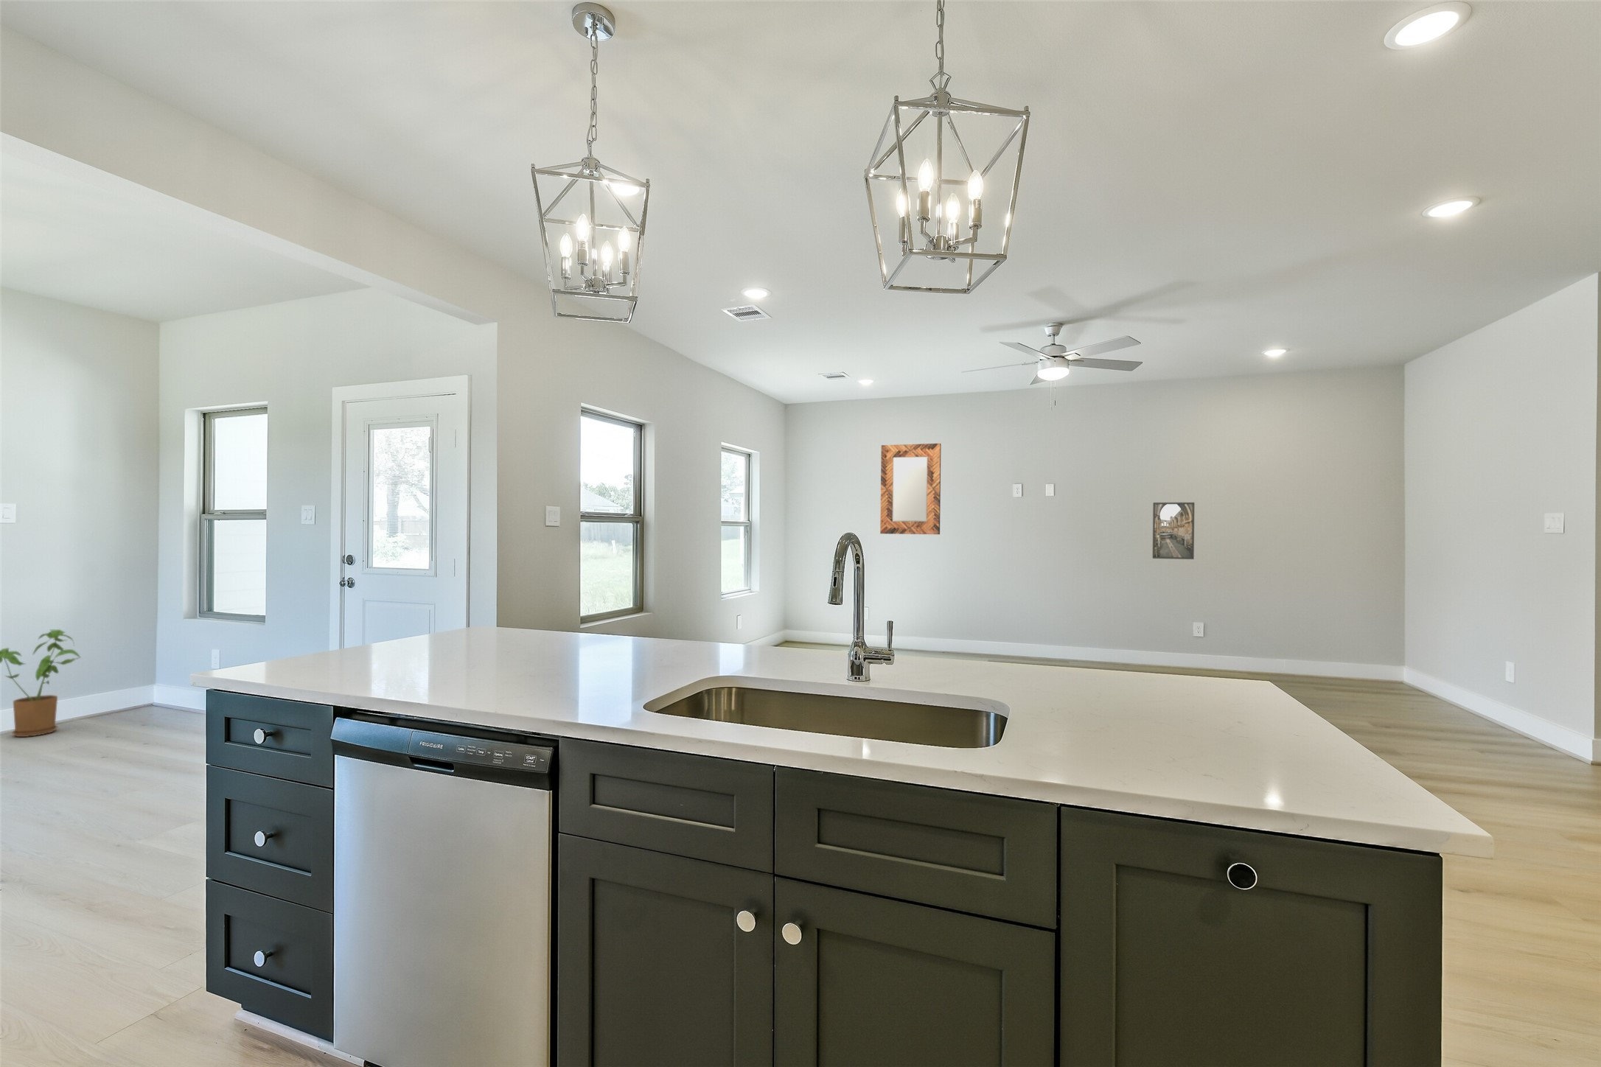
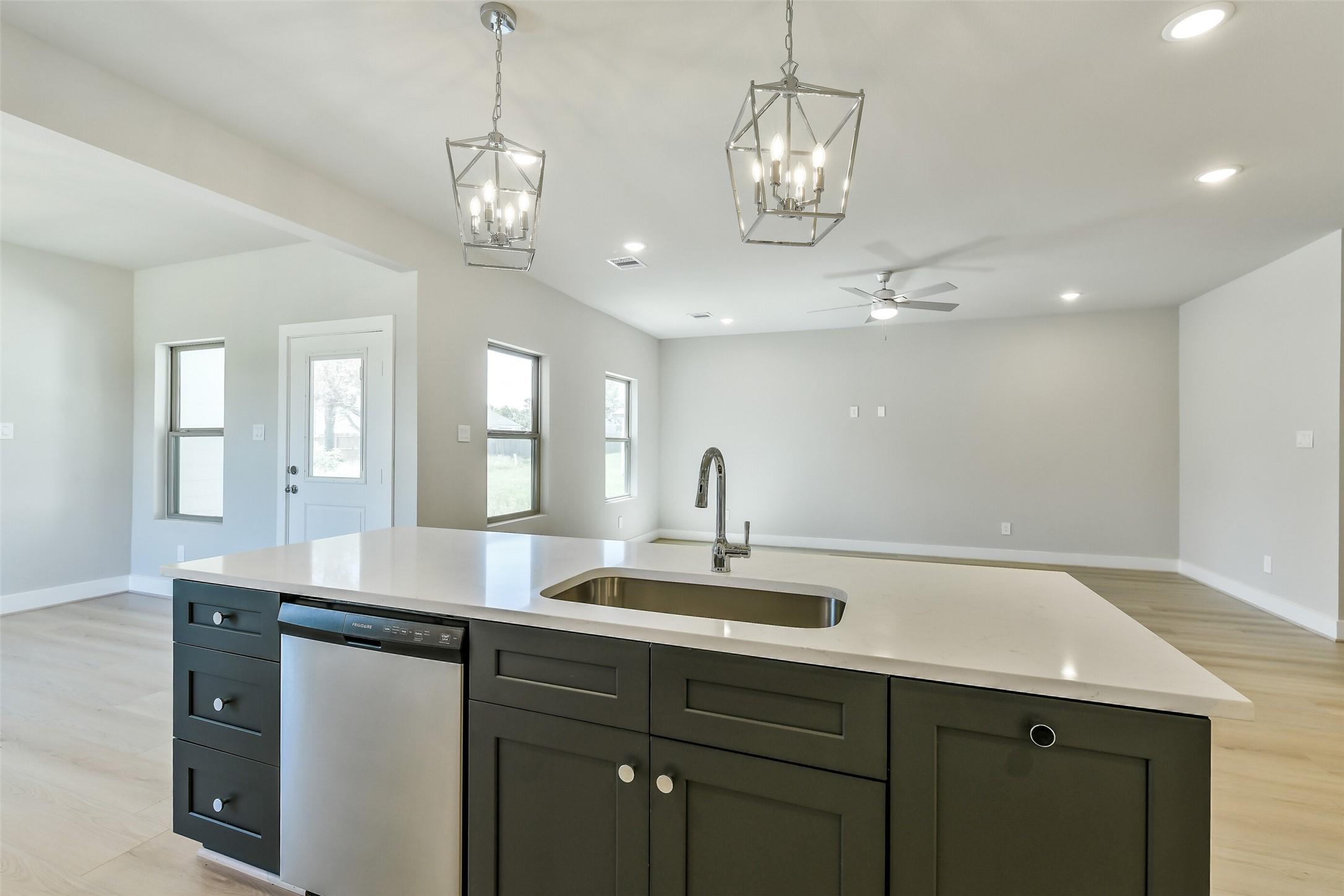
- home mirror [879,443,942,535]
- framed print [1152,501,1196,560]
- house plant [0,629,82,737]
